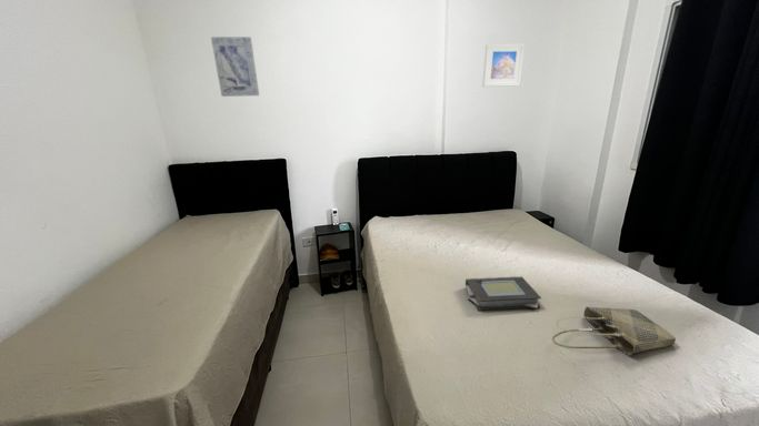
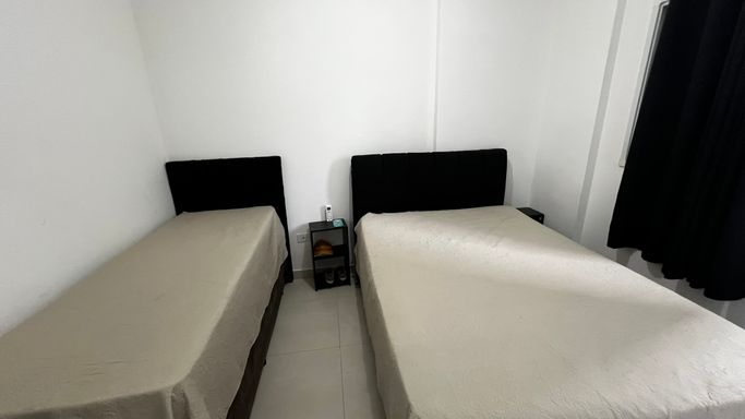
- book [465,275,542,312]
- tote bag [552,306,677,357]
- wall art [210,36,260,98]
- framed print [481,42,526,88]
